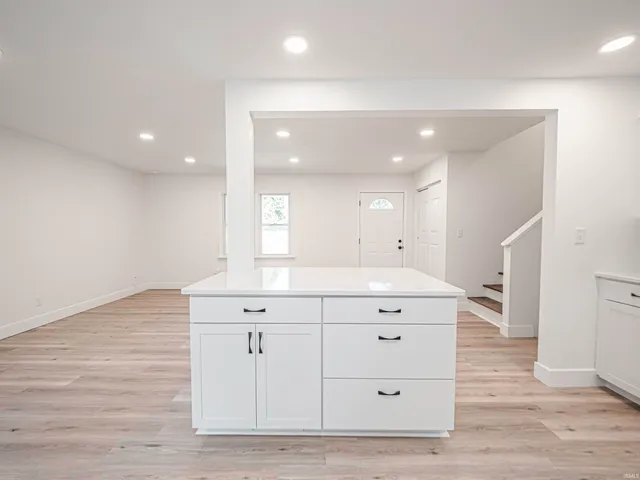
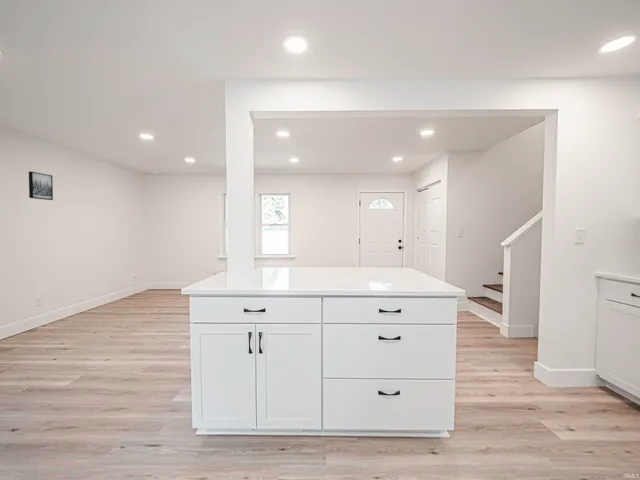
+ wall art [28,171,54,201]
